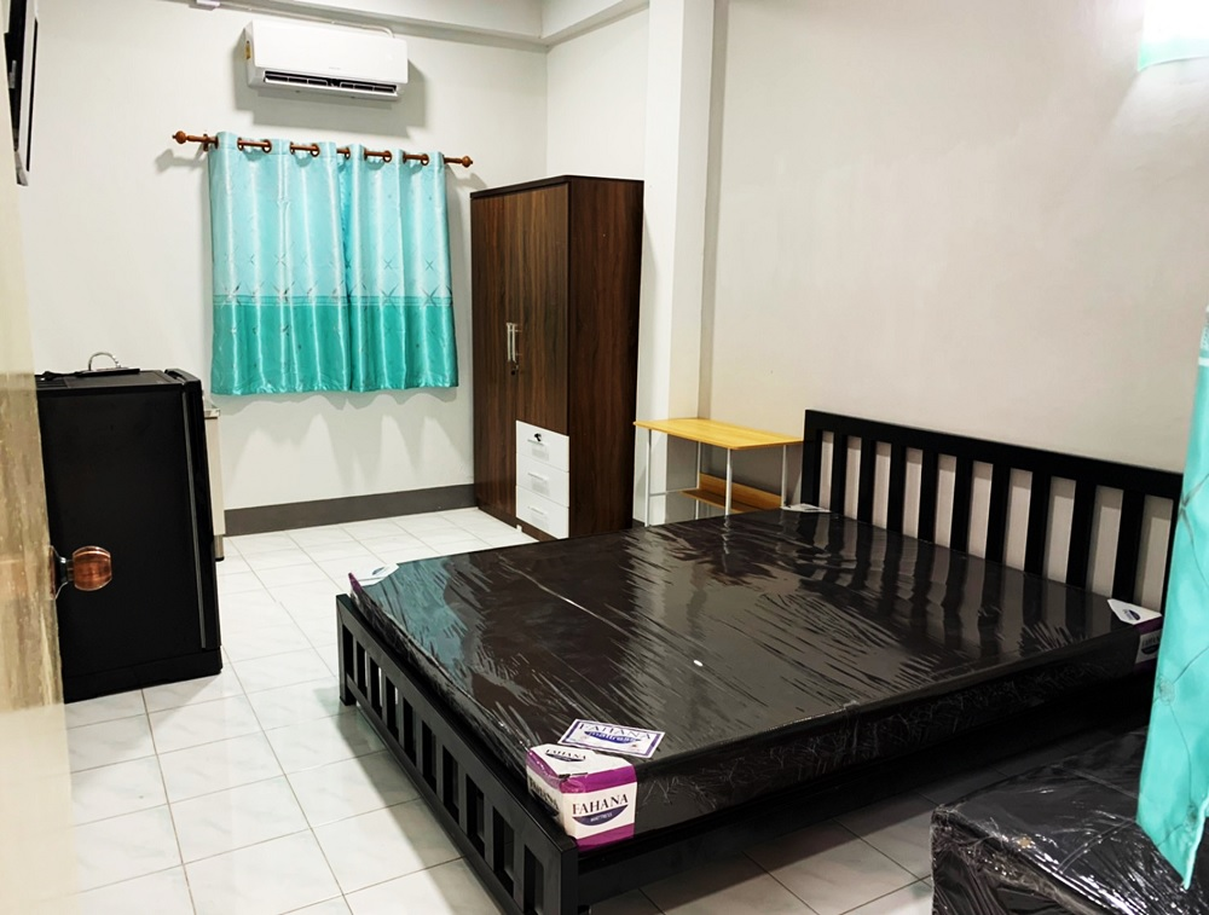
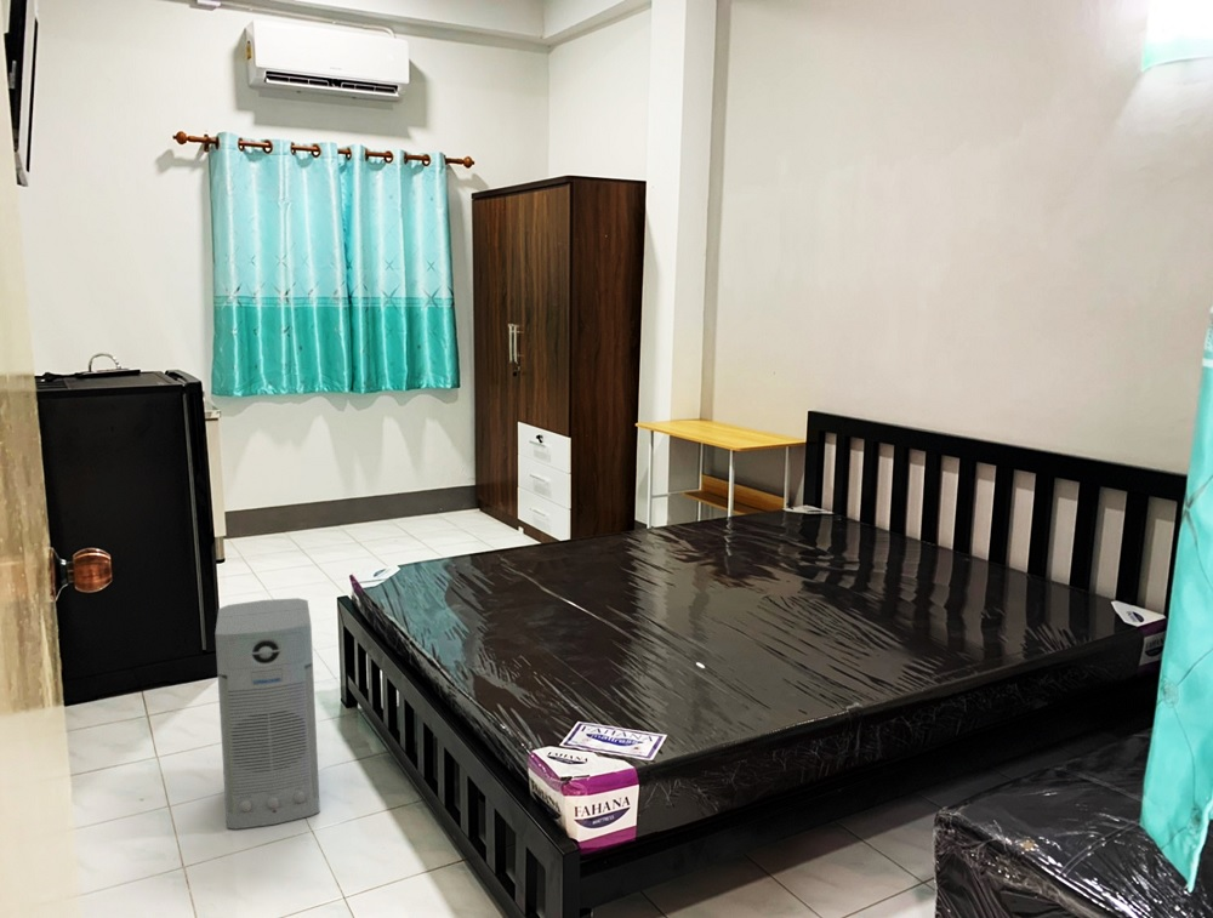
+ air purifier [215,597,321,829]
